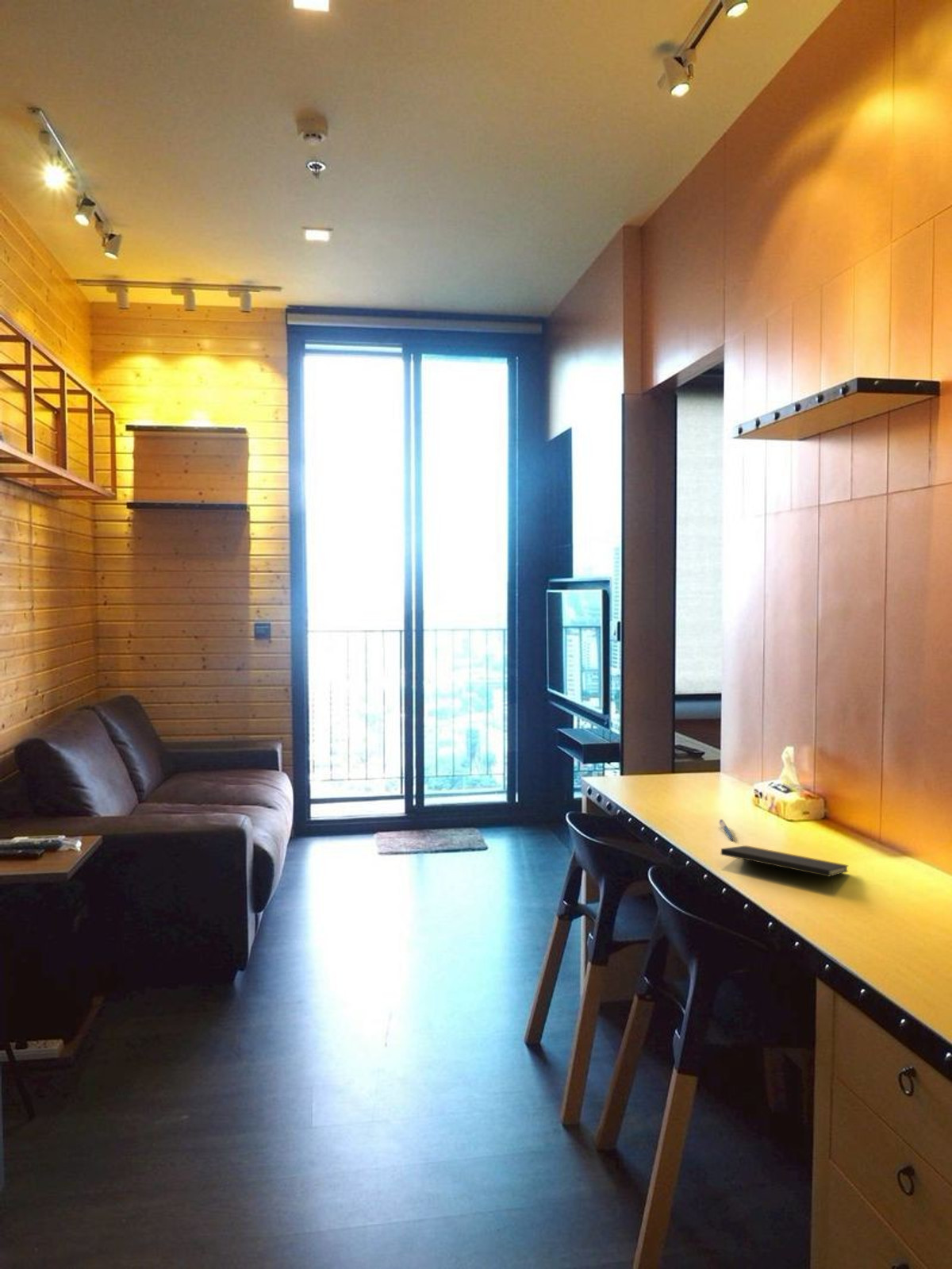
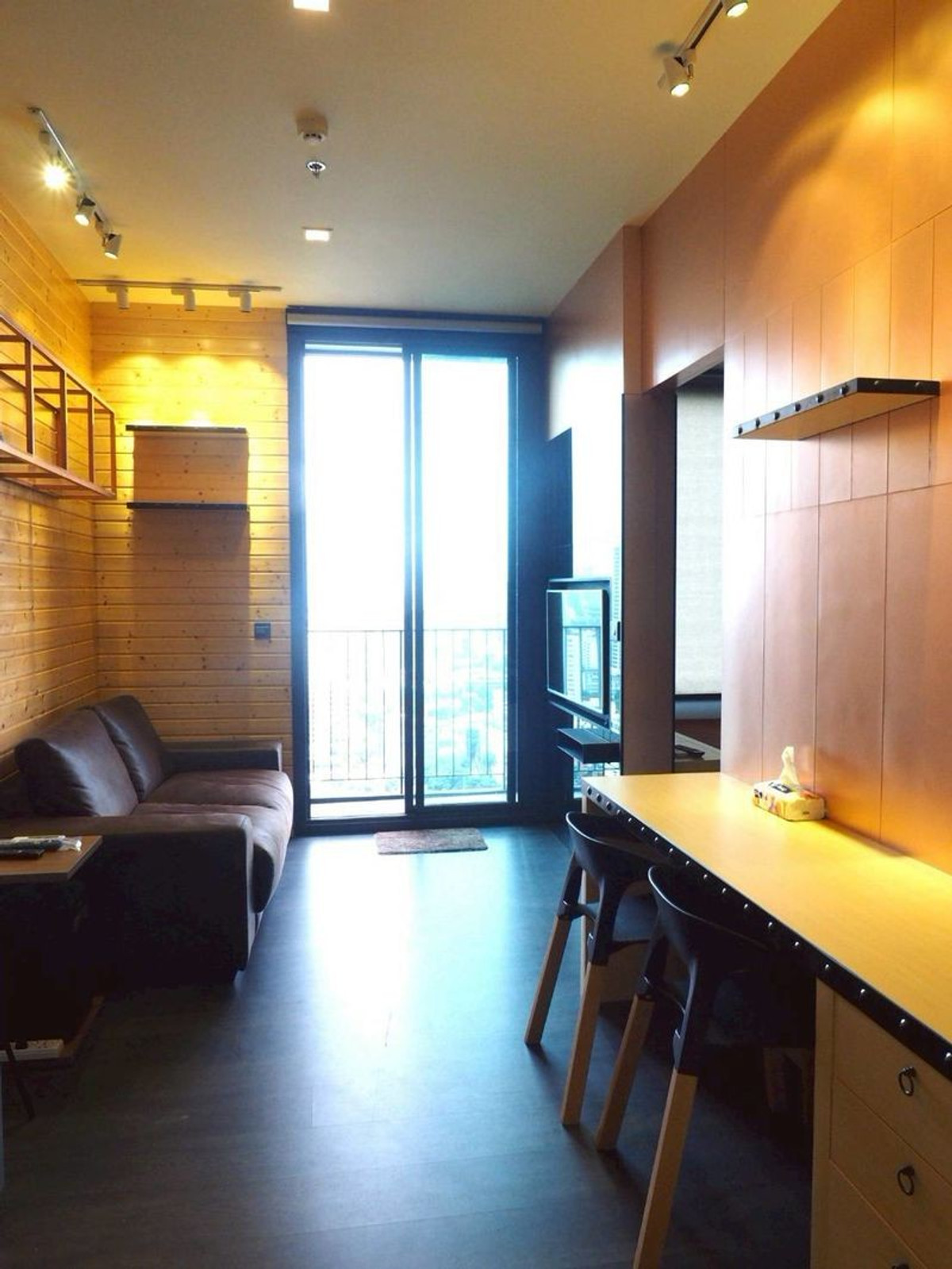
- pen [718,818,734,840]
- notepad [720,844,850,894]
